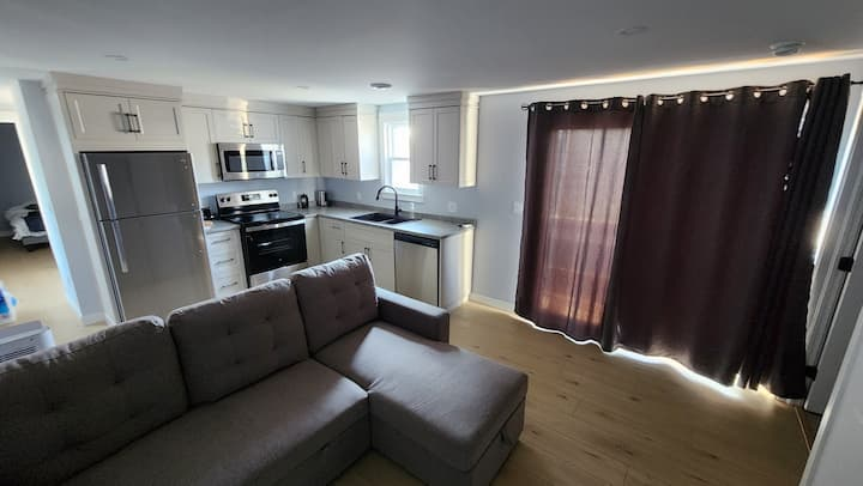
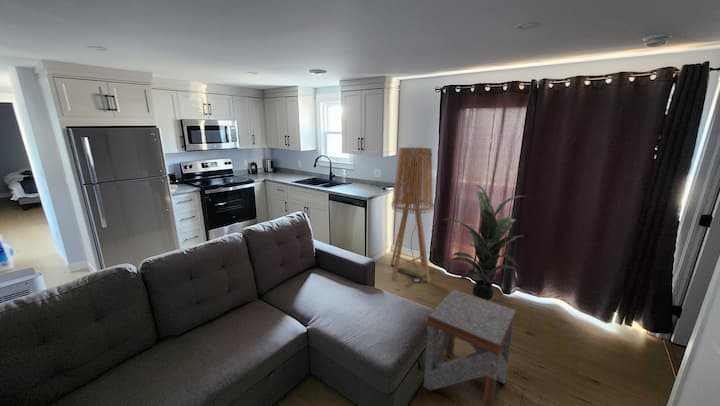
+ indoor plant [442,184,532,302]
+ side table [423,288,517,406]
+ floor lamp [389,147,435,283]
